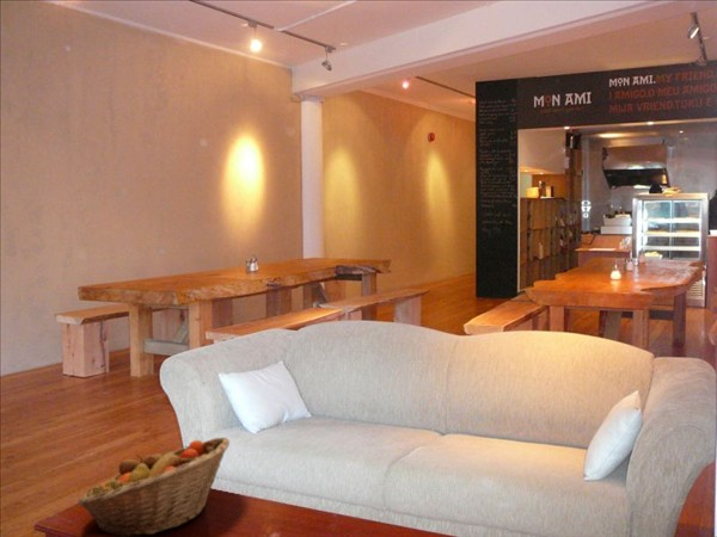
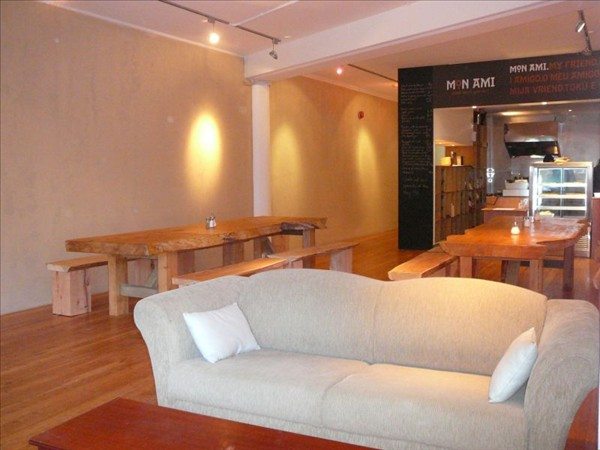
- fruit basket [76,437,231,537]
